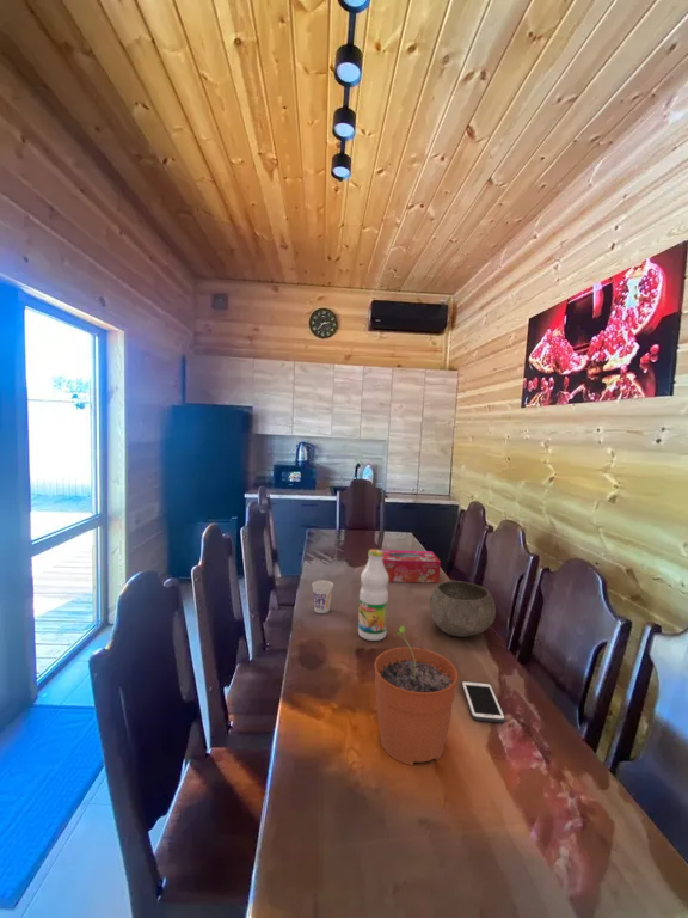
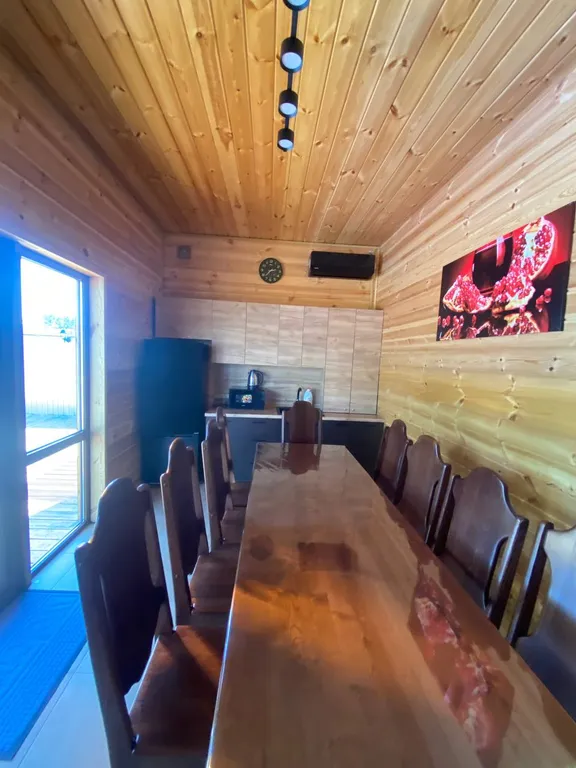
- bowl [428,580,497,638]
- tissue box [381,549,442,585]
- cell phone [461,680,506,723]
- cup [311,580,334,614]
- bottle [357,547,389,642]
- plant pot [373,625,459,766]
